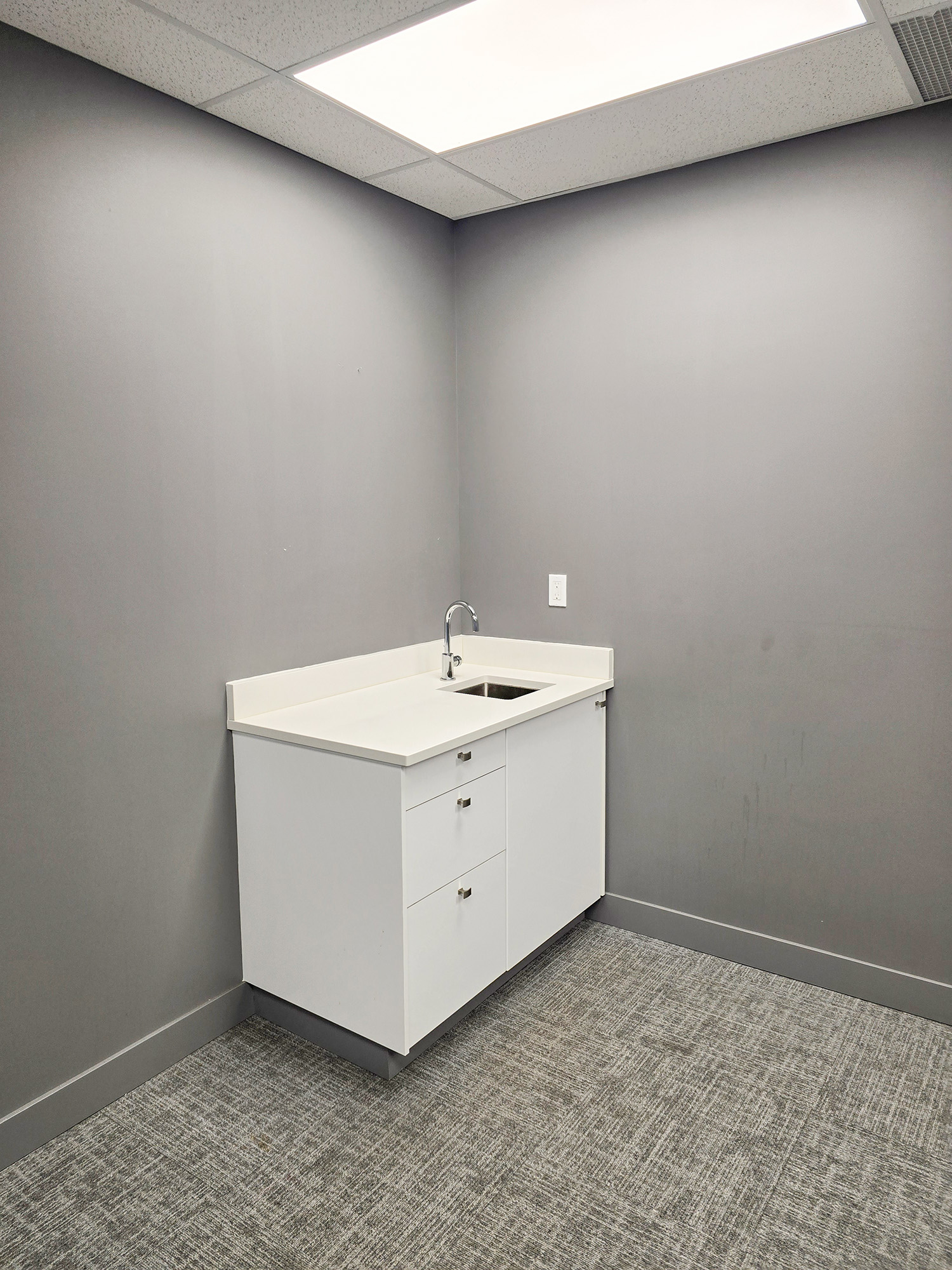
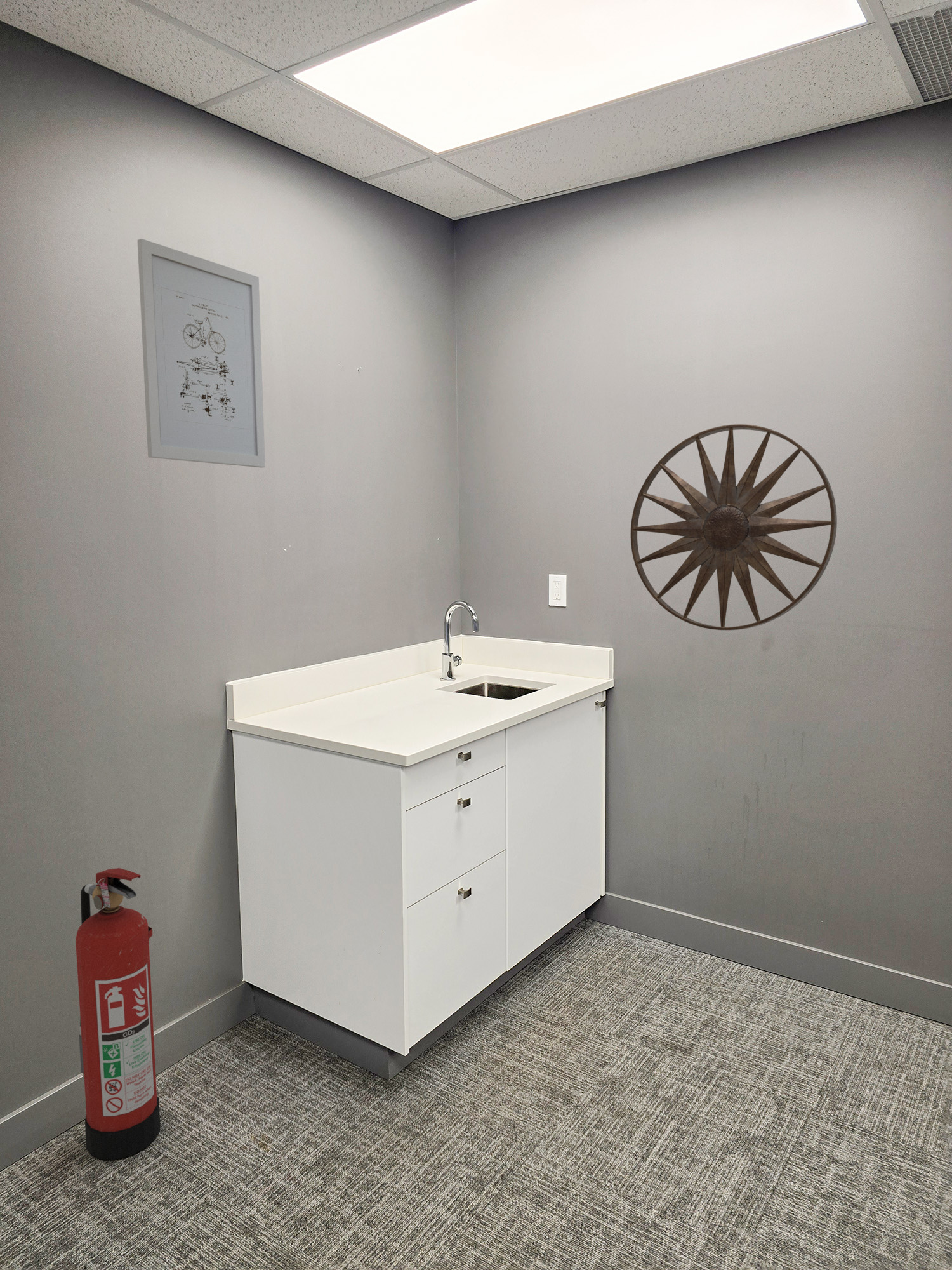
+ fire extinguisher [75,867,161,1160]
+ wall art [630,424,838,631]
+ wall art [137,238,266,468]
